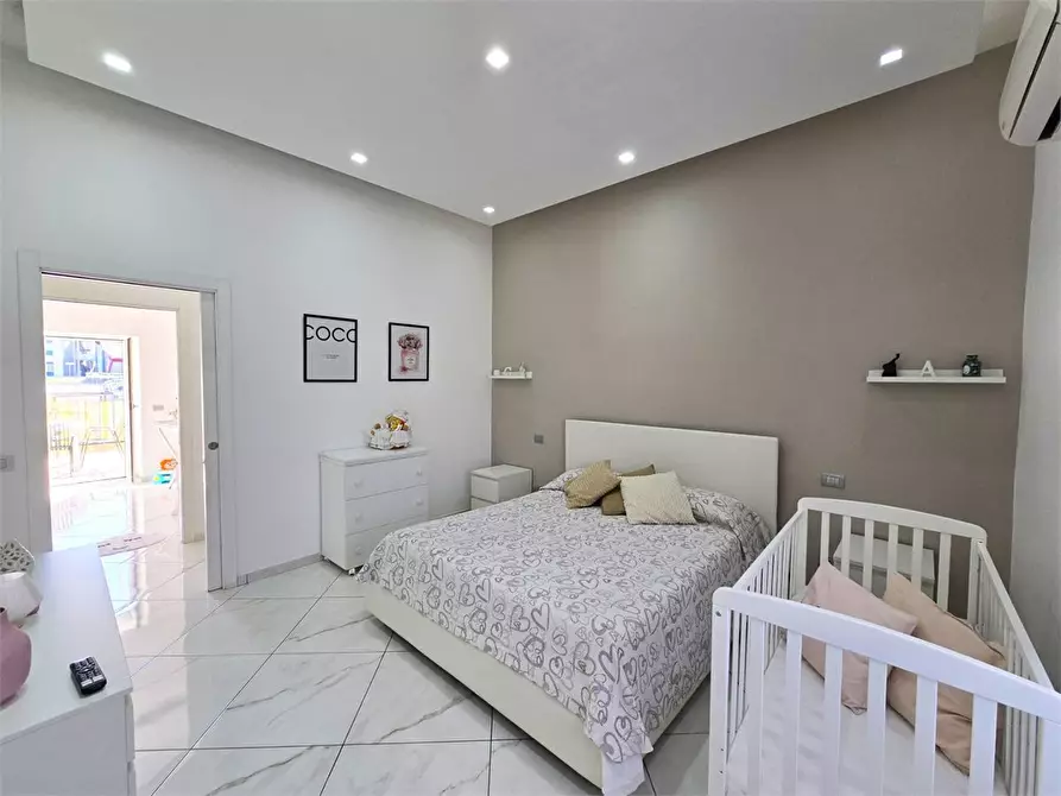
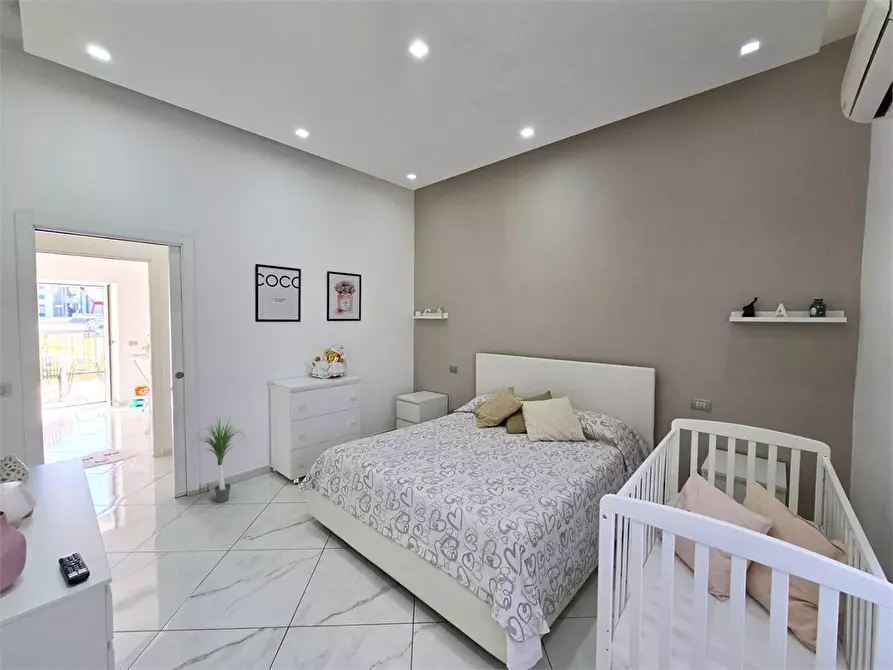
+ potted plant [188,412,252,503]
